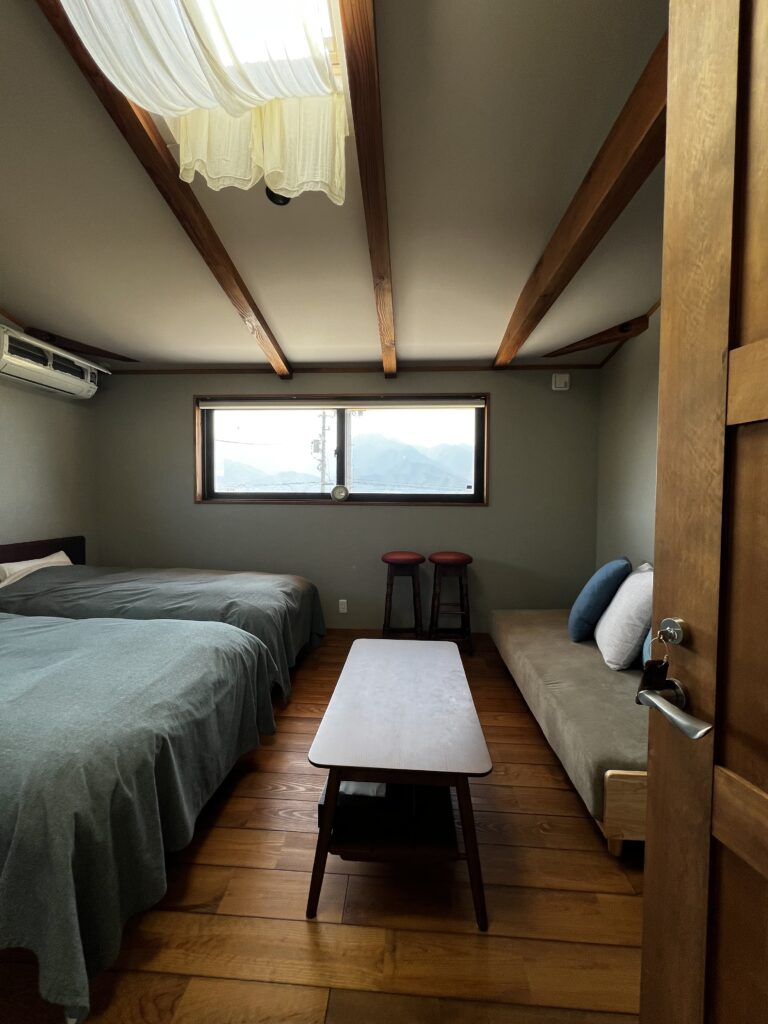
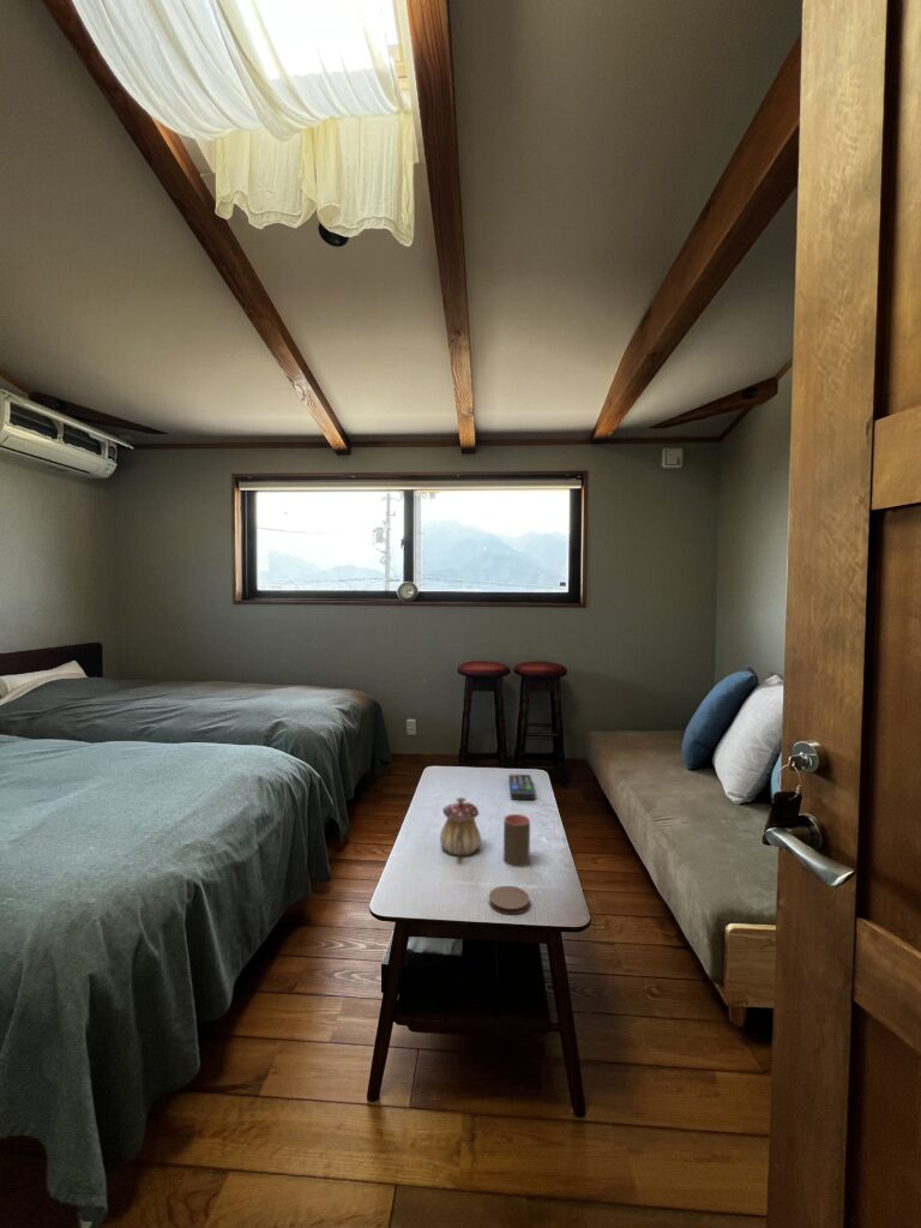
+ coaster [488,885,530,915]
+ remote control [507,772,536,801]
+ teapot [439,796,482,856]
+ cup [502,813,531,868]
